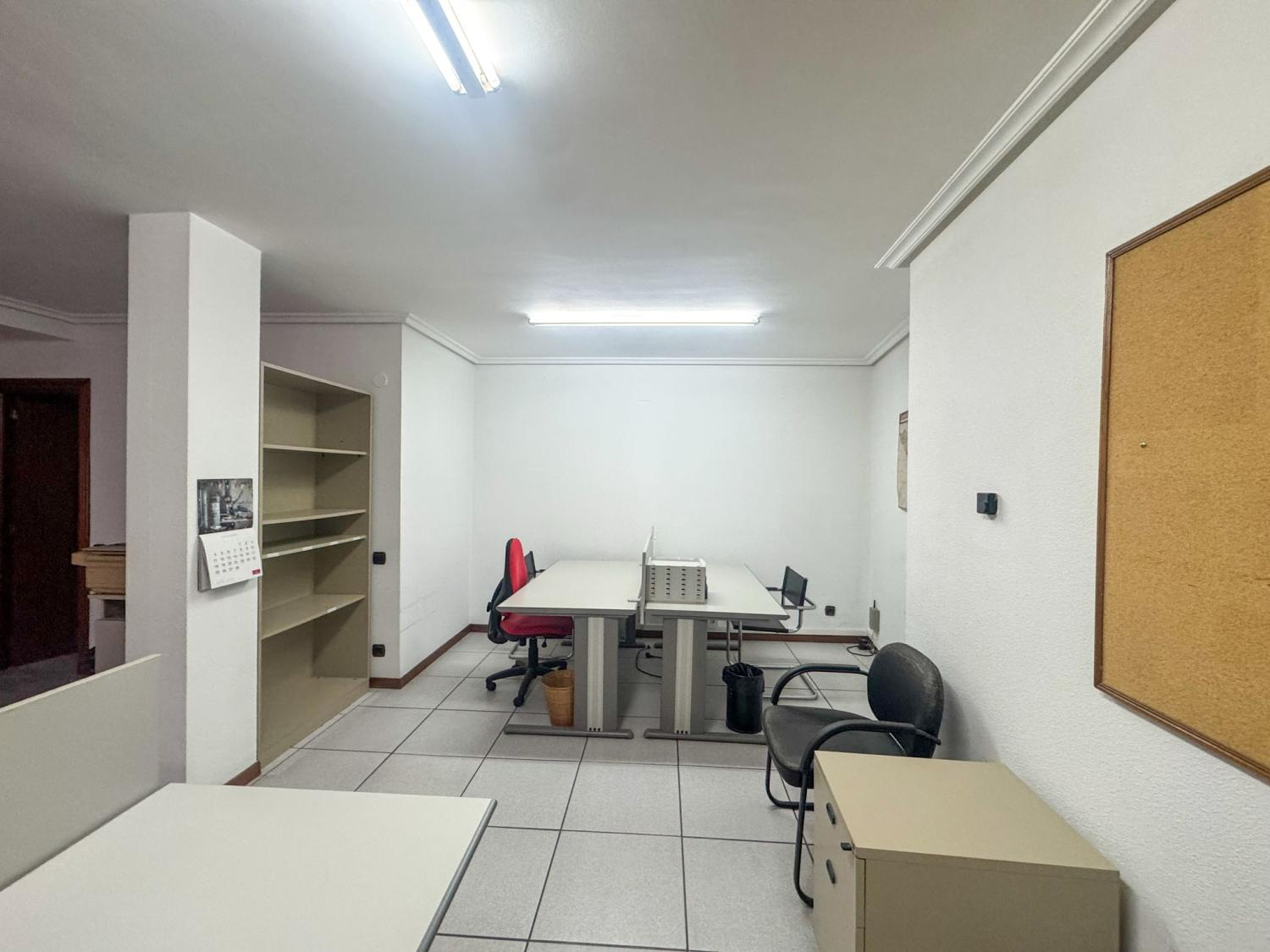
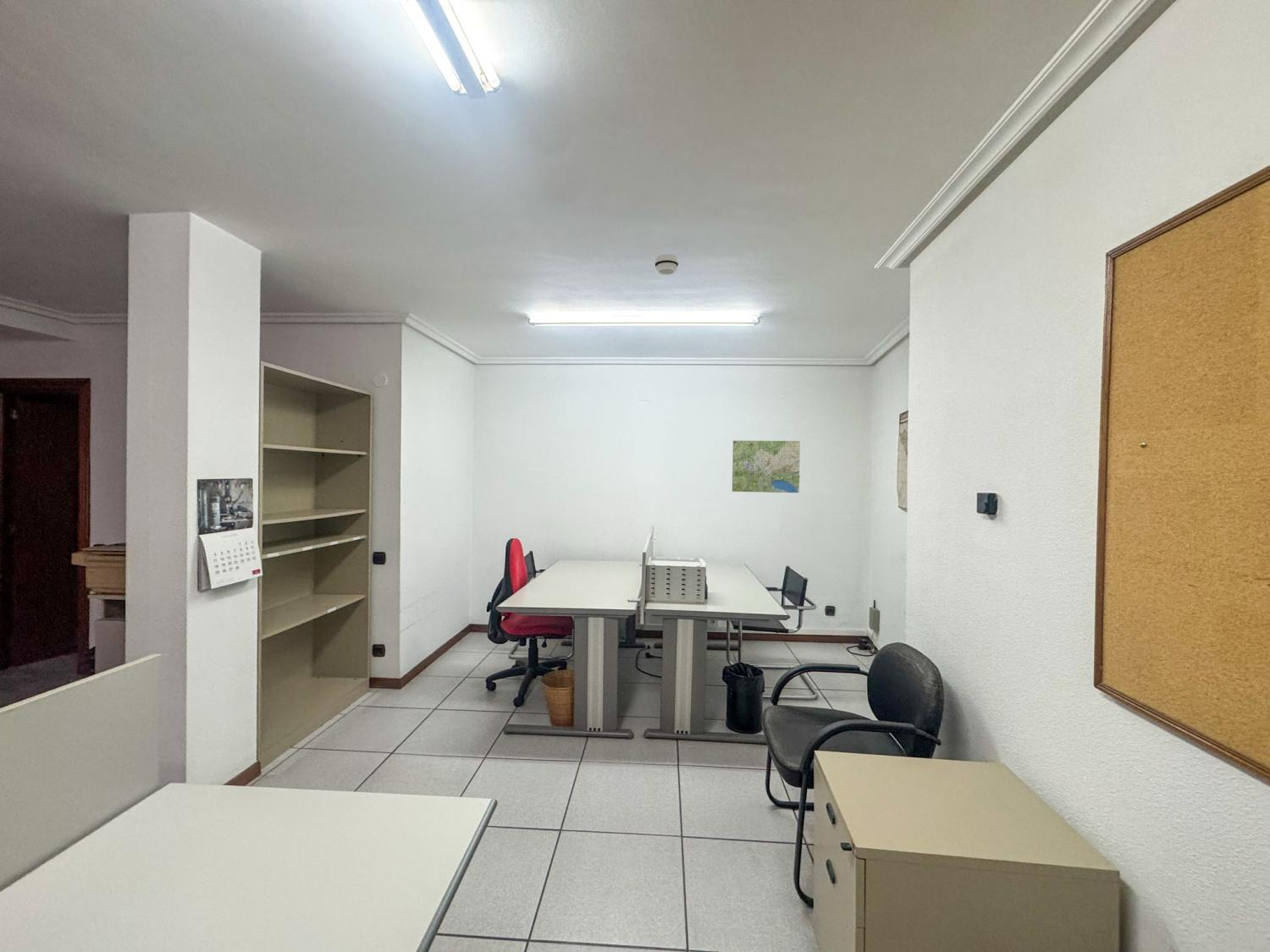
+ smoke detector [654,253,679,276]
+ road map [732,440,801,493]
